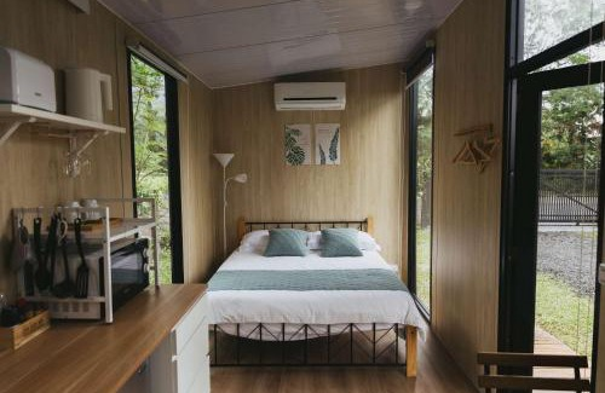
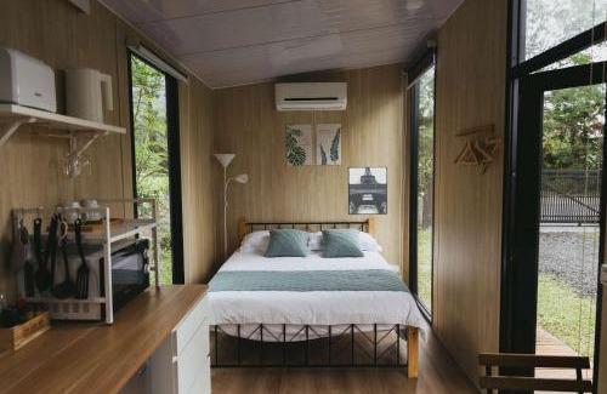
+ wall art [347,166,388,216]
